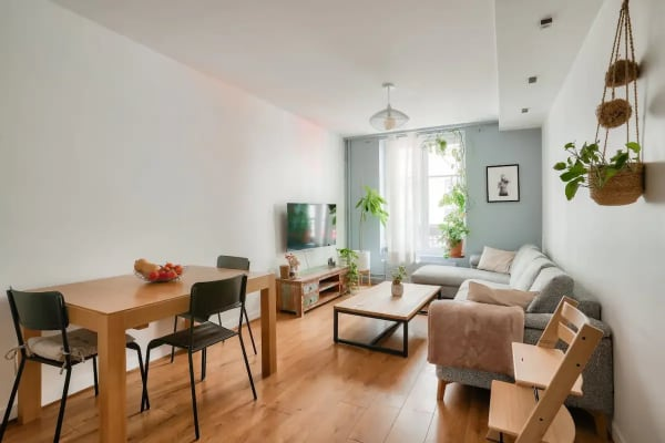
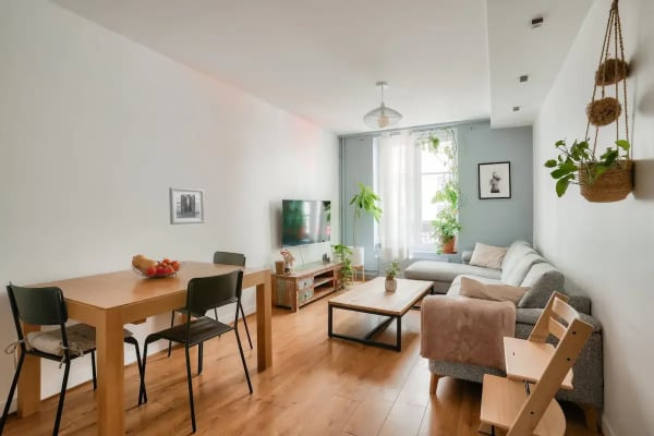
+ wall art [168,186,206,226]
